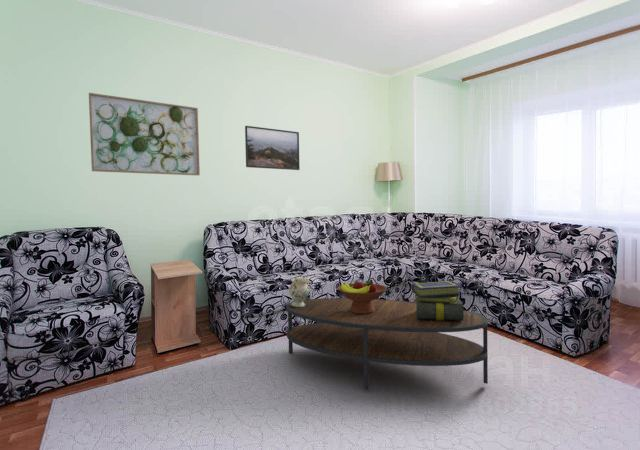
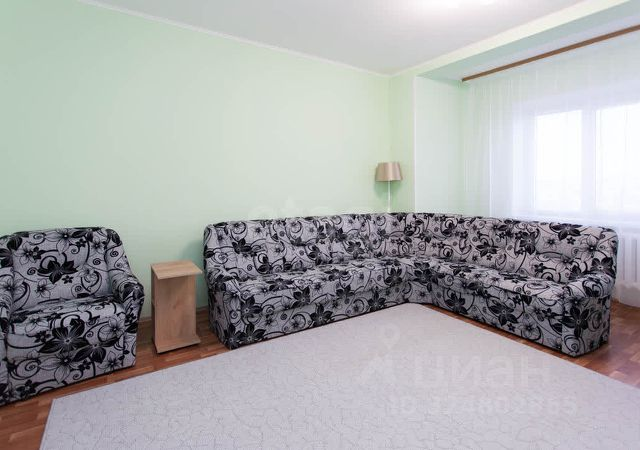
- wall art [88,92,201,176]
- stack of books [411,280,464,321]
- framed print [244,125,301,171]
- fruit bowl [337,279,388,314]
- vase [288,277,311,307]
- coffee table [285,297,489,390]
